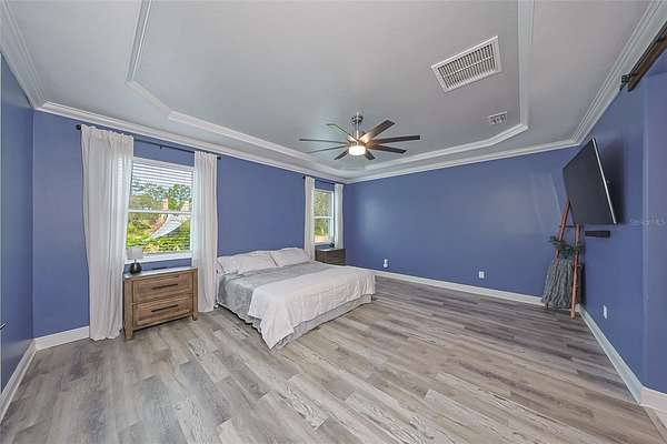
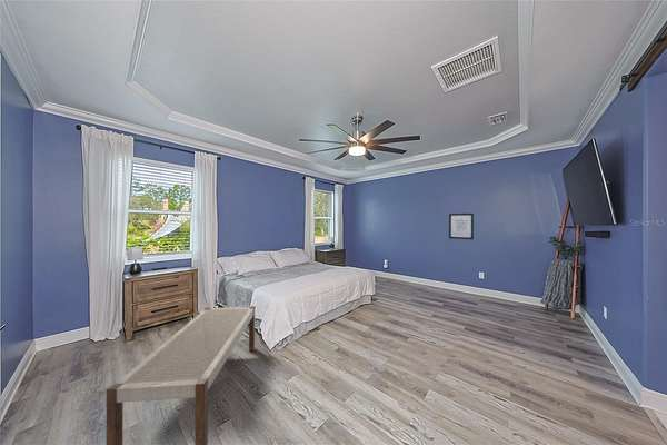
+ bench [104,305,256,445]
+ wall art [448,212,475,240]
